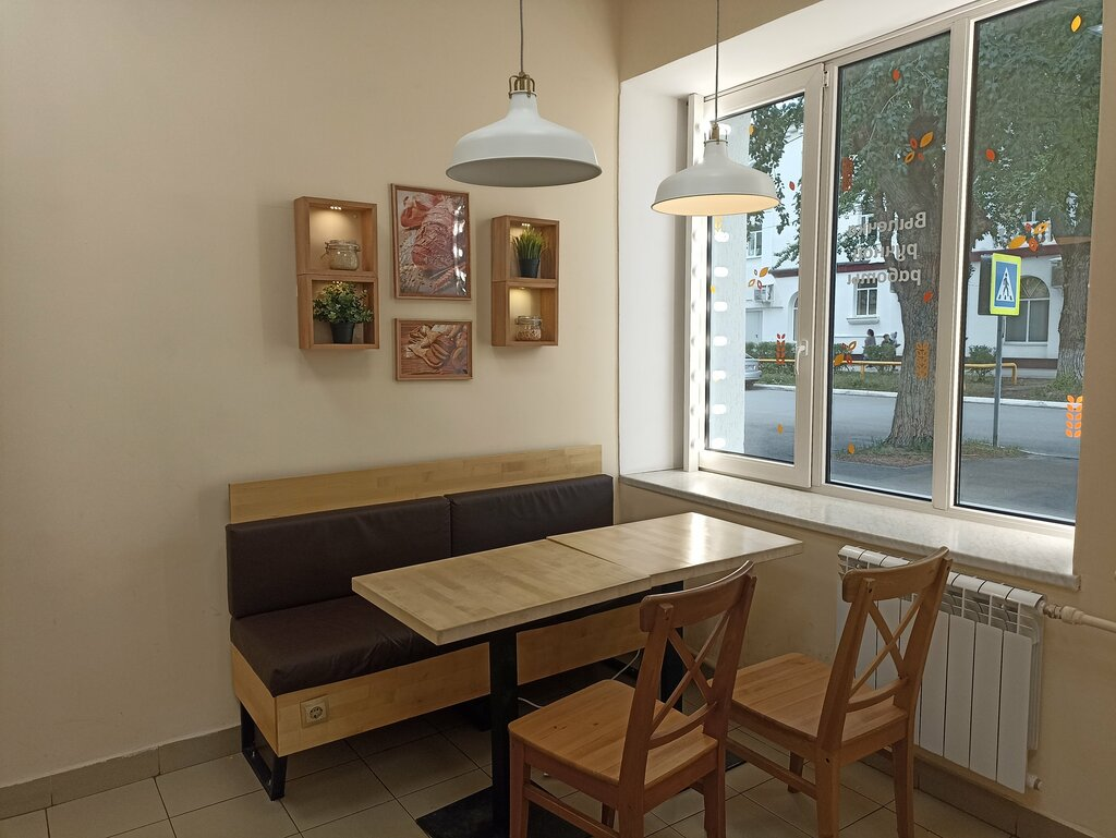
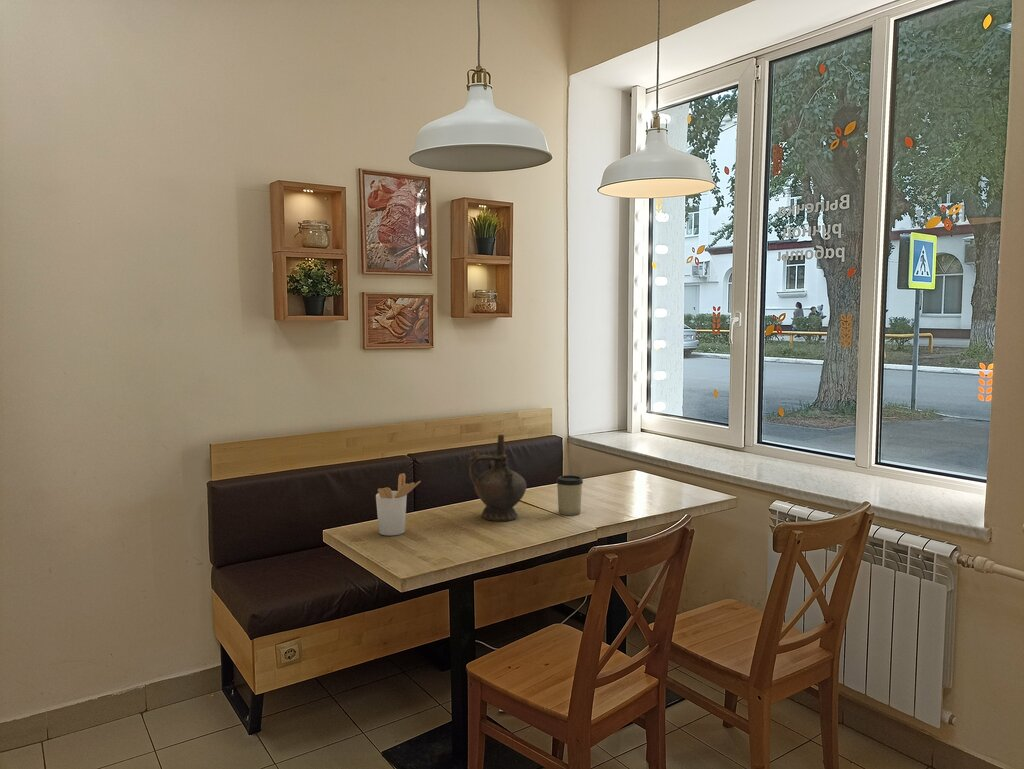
+ cup [555,474,584,516]
+ ceremonial vessel [468,434,528,522]
+ utensil holder [375,472,422,537]
